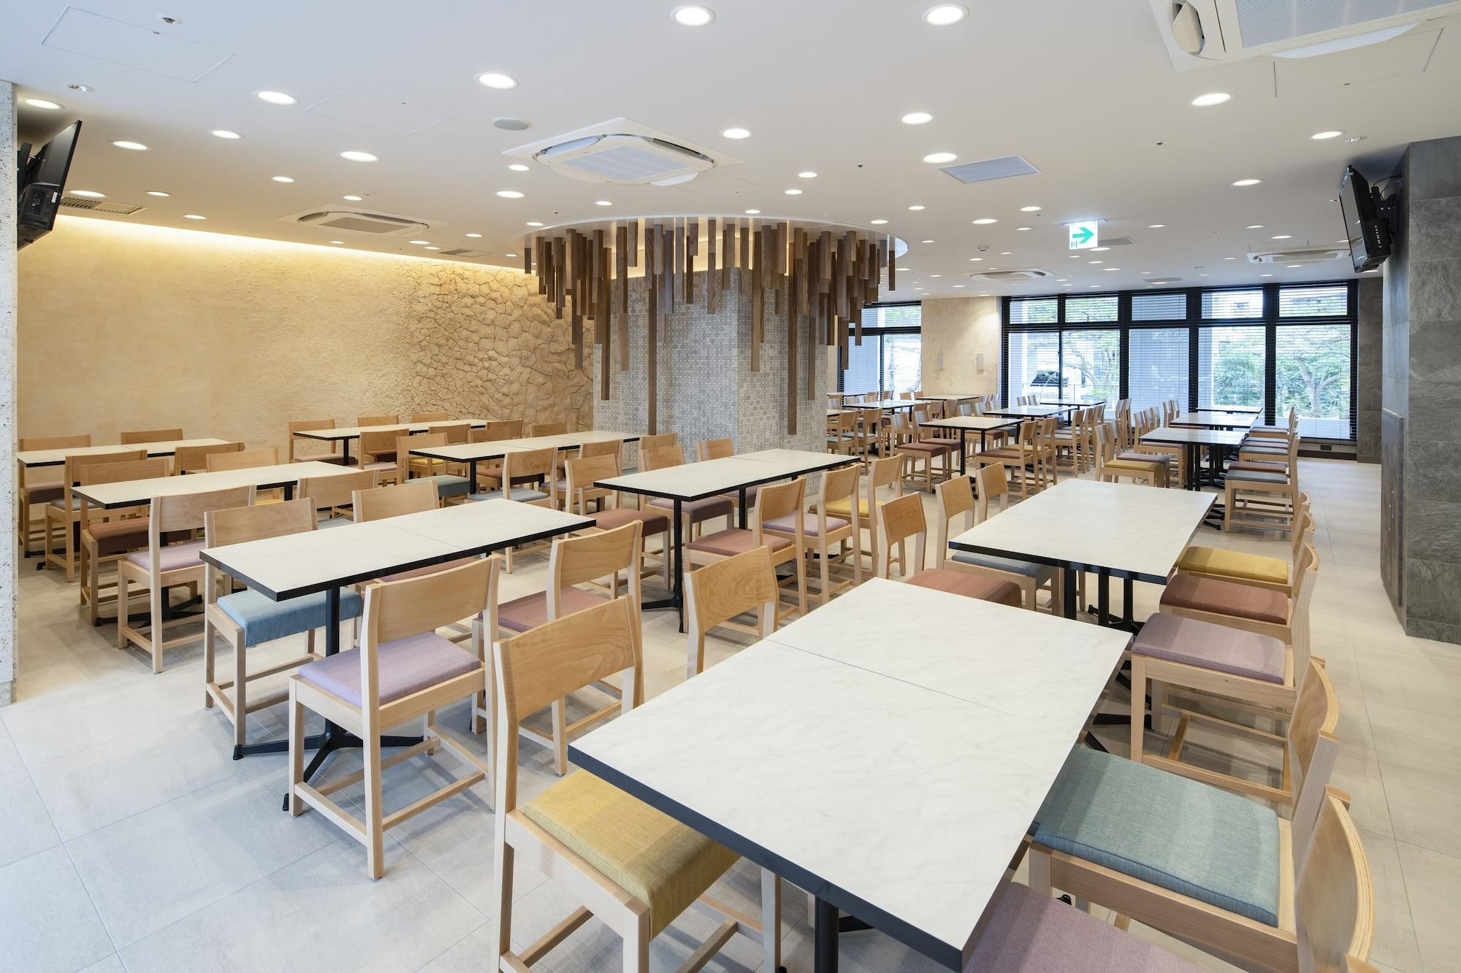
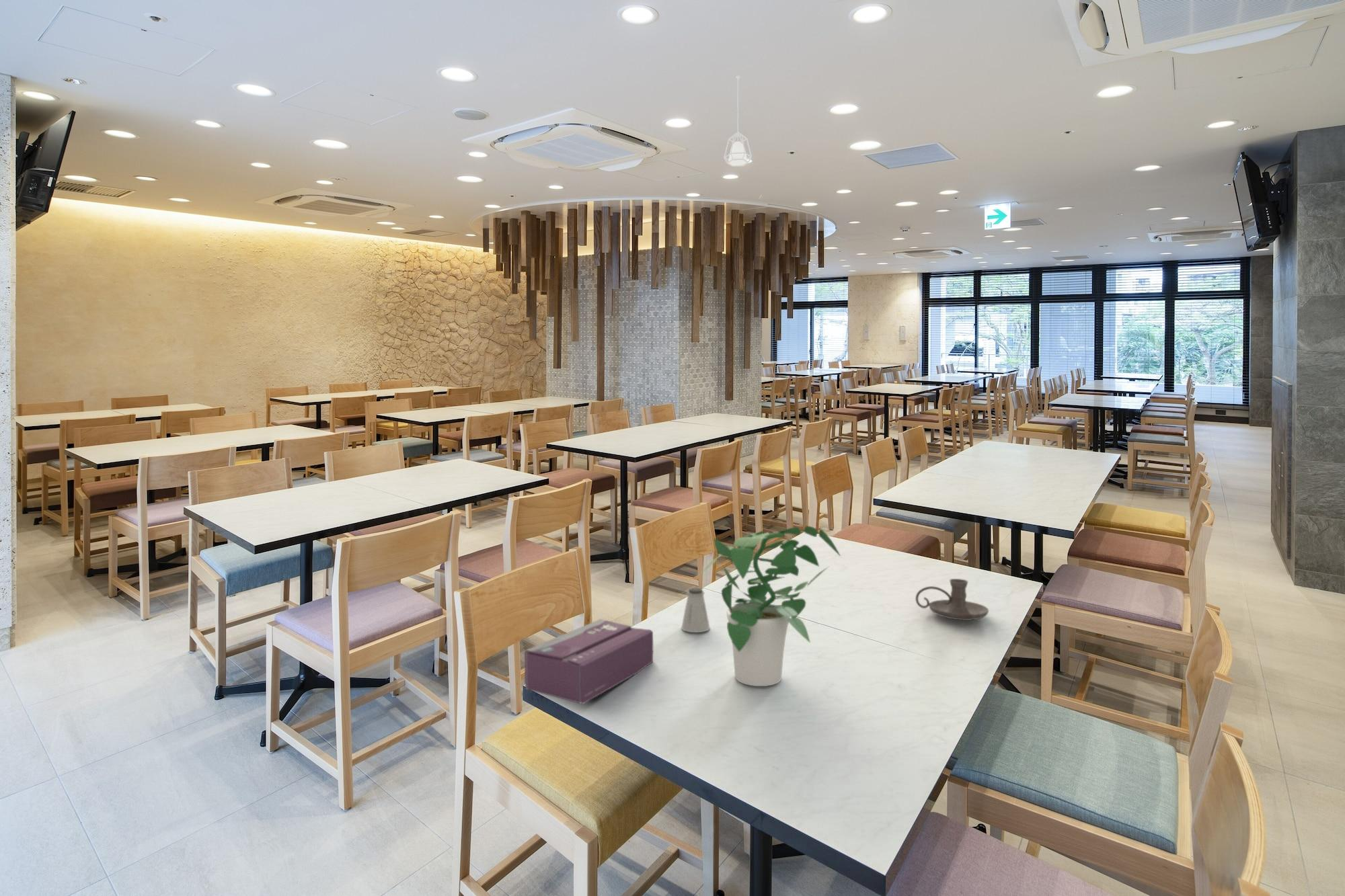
+ potted plant [696,525,841,687]
+ saltshaker [681,587,711,633]
+ pendant lamp [723,75,753,167]
+ tissue box [524,618,654,705]
+ candle holder [915,578,989,621]
